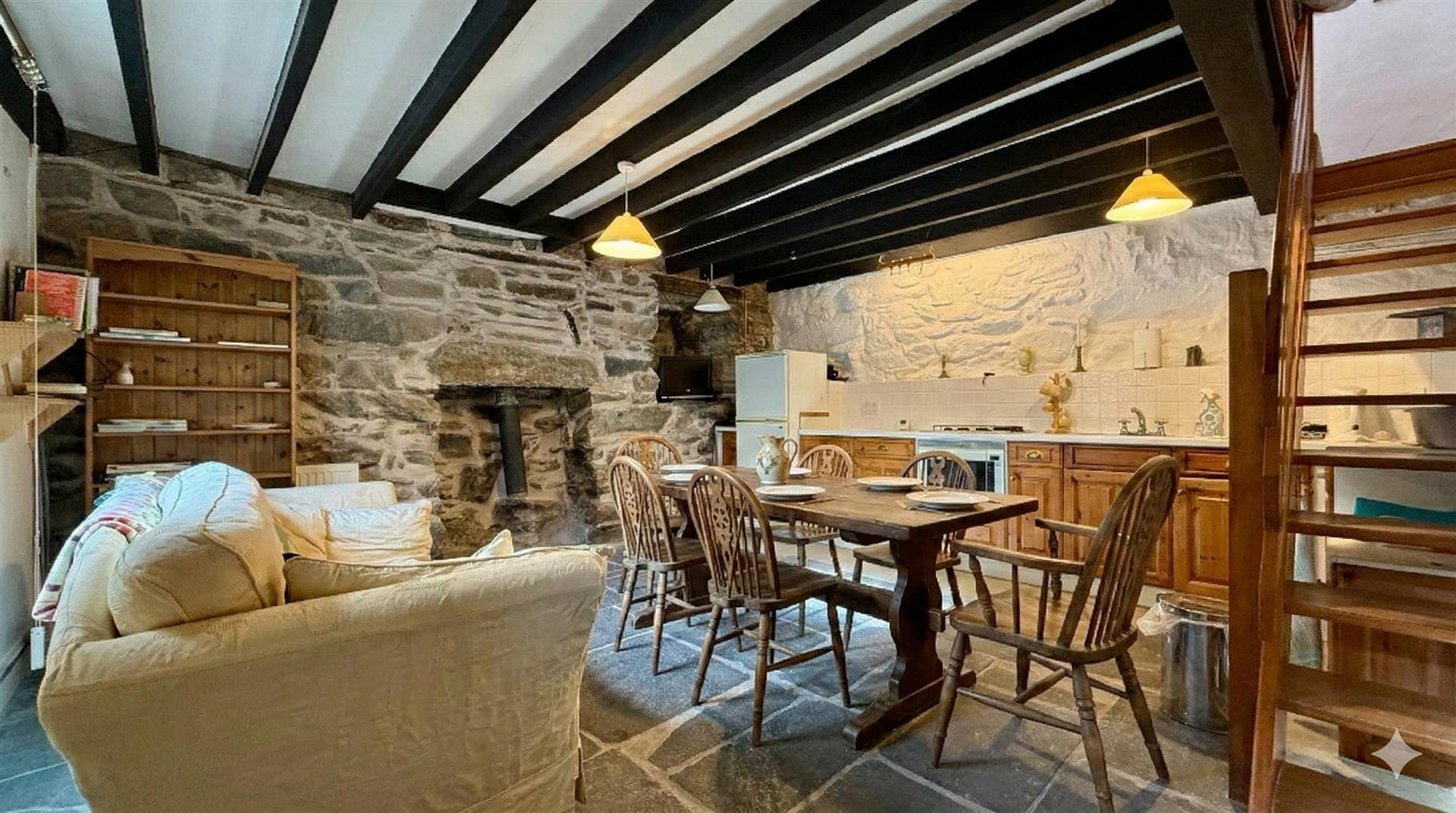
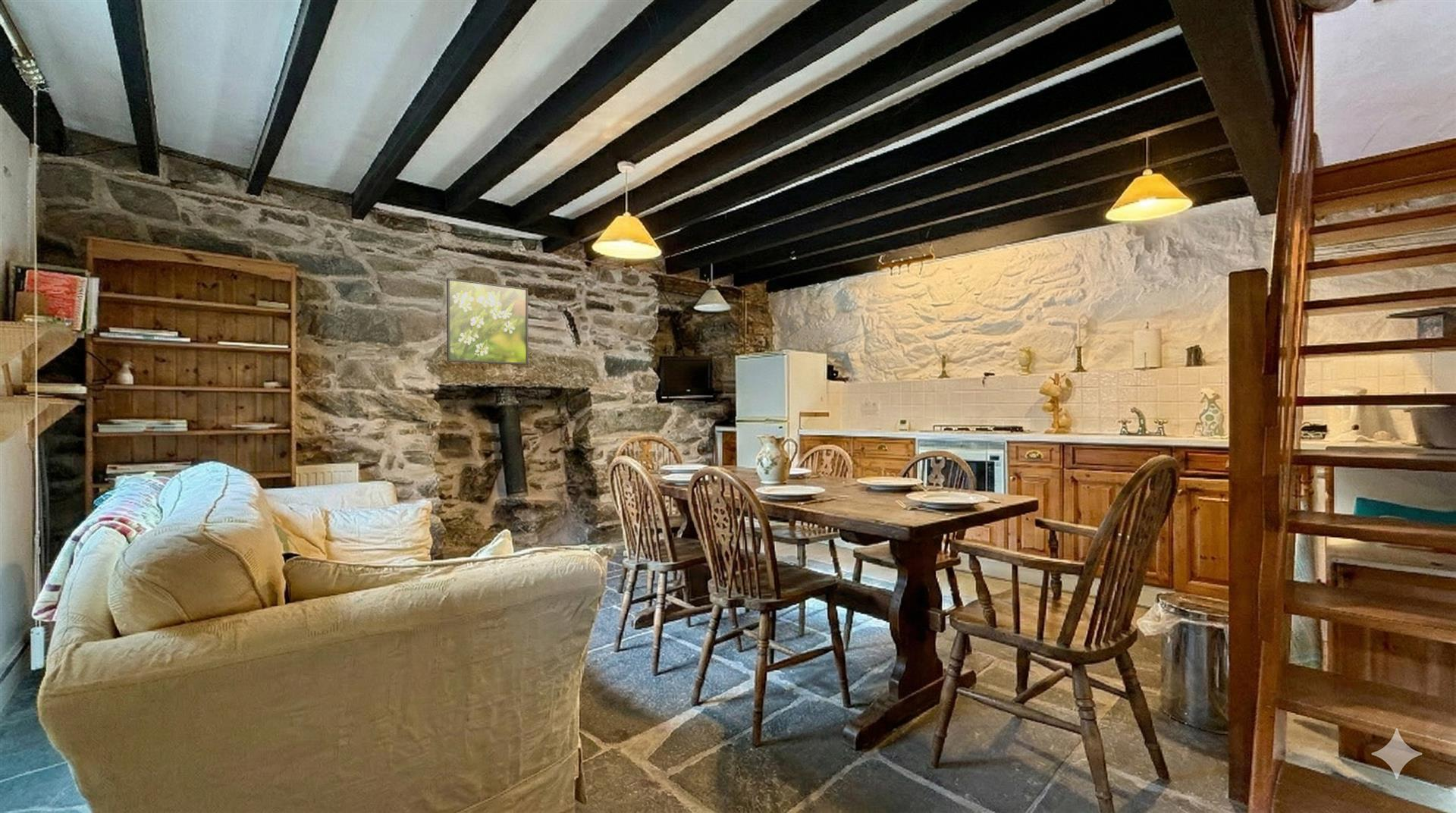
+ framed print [446,277,529,366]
